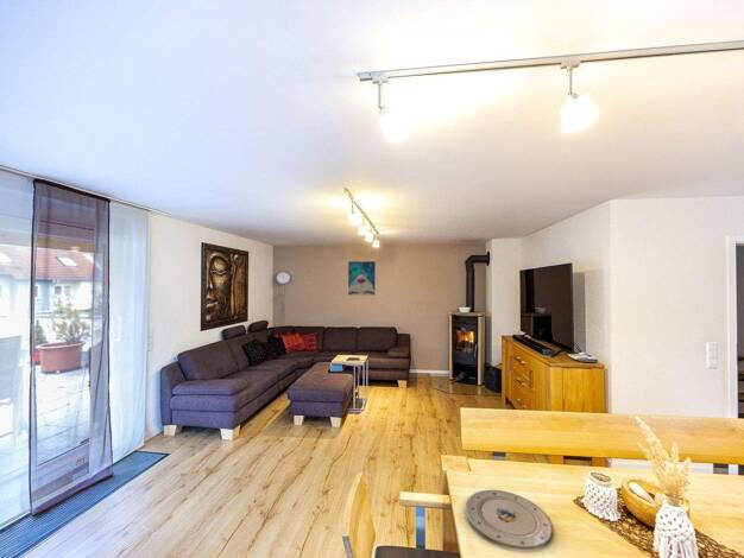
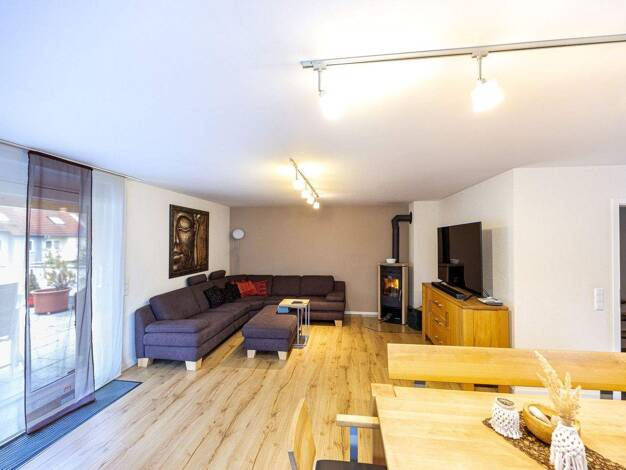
- plate [464,489,554,550]
- wall art [347,260,377,297]
